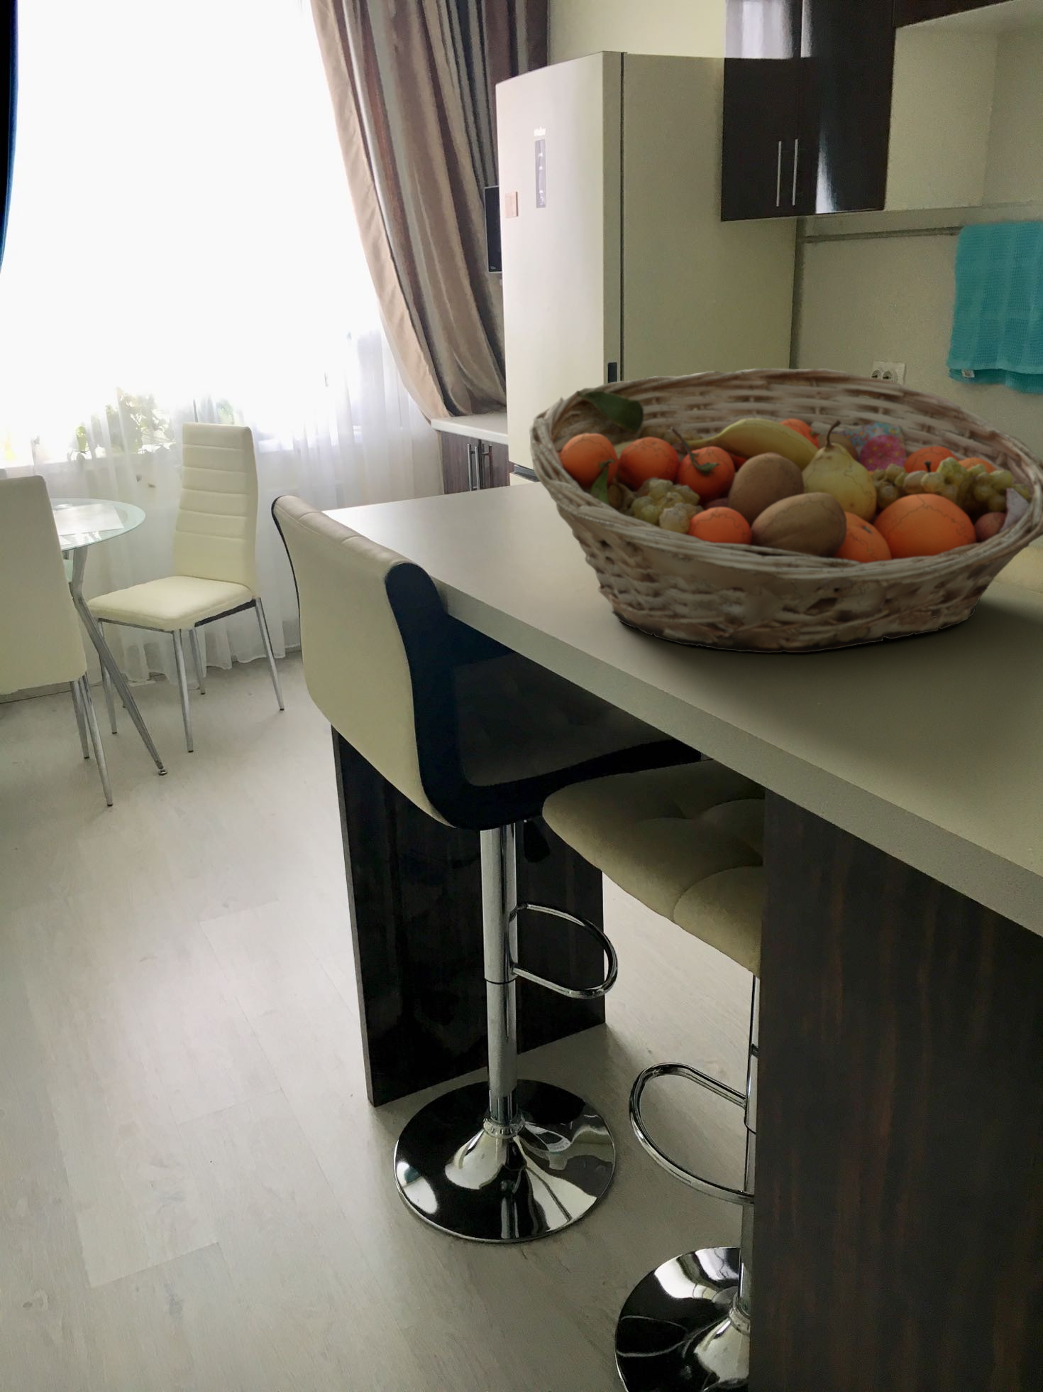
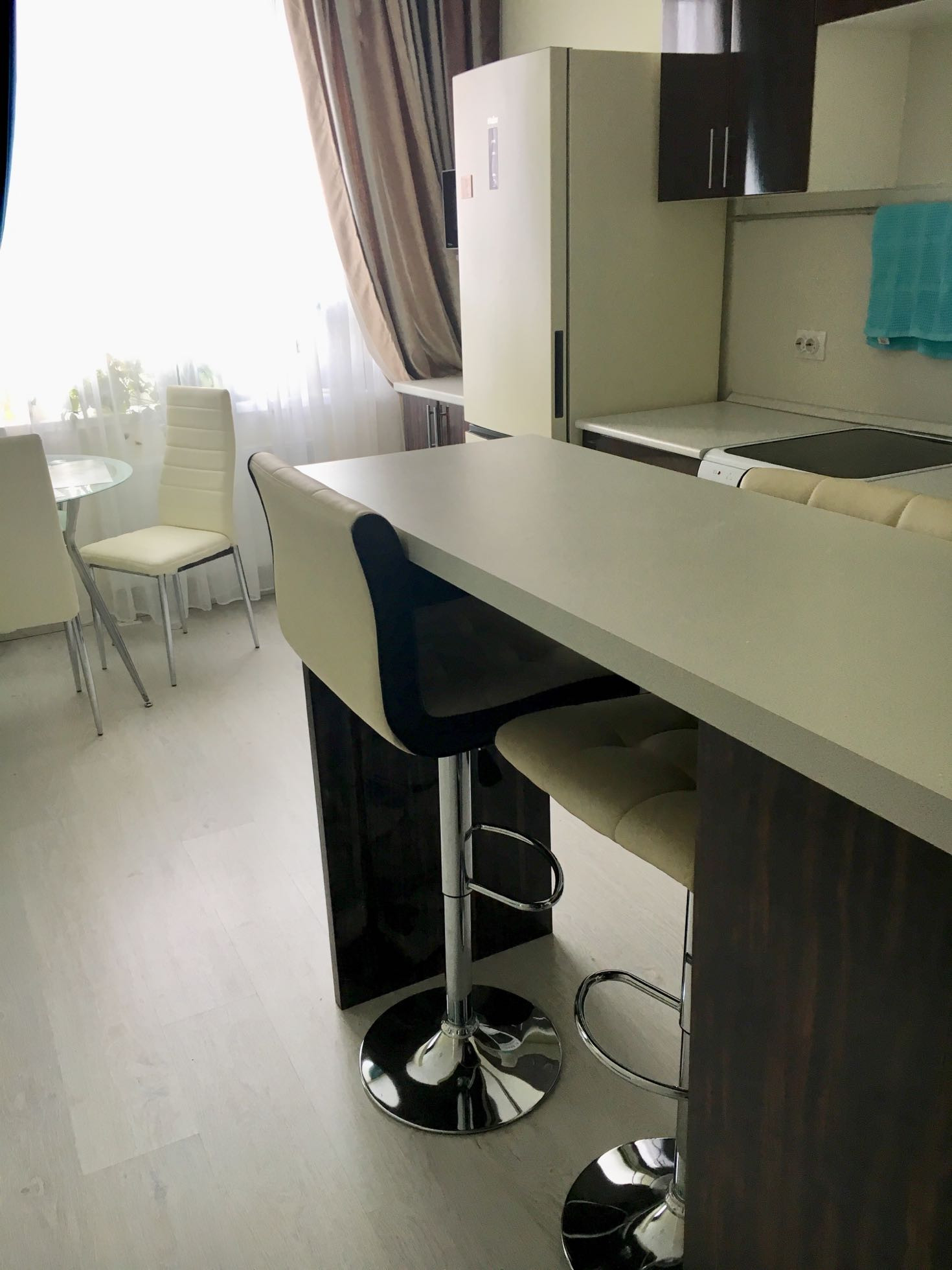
- fruit basket [528,367,1043,654]
